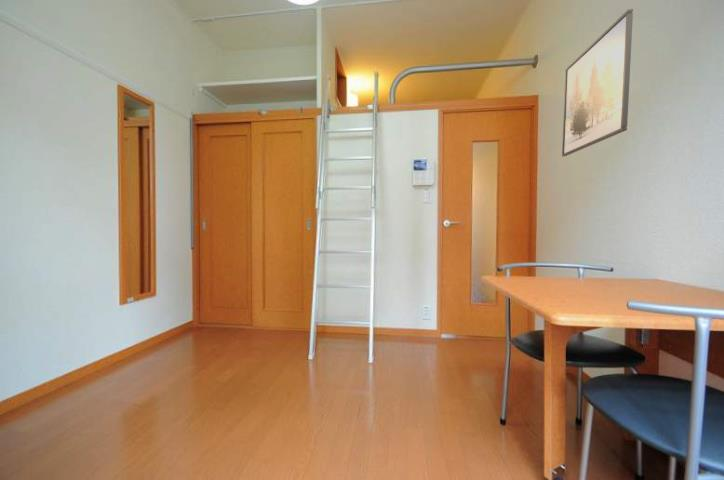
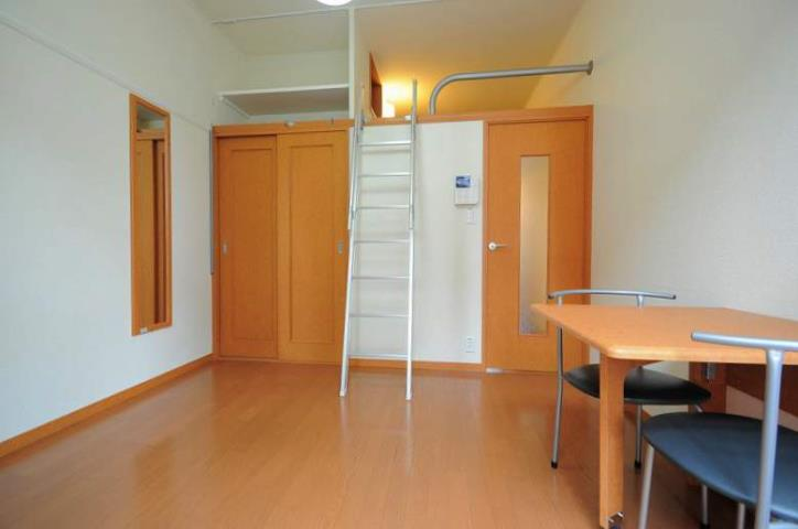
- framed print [561,8,634,157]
